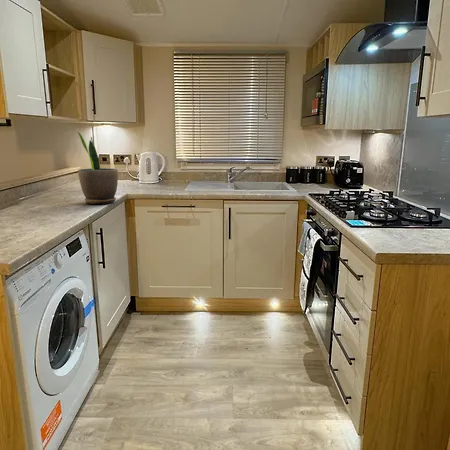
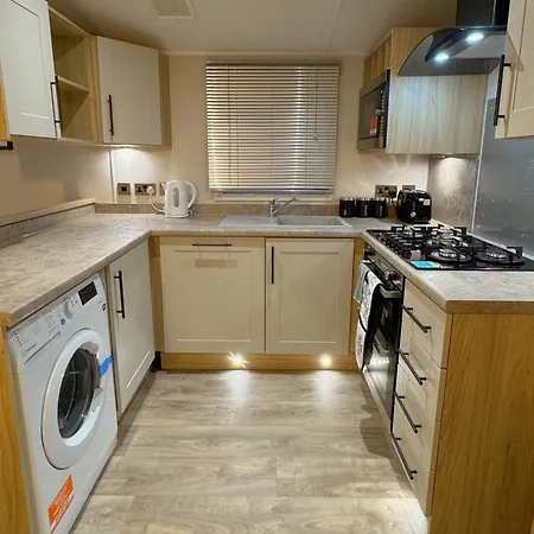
- potted plant [76,131,119,205]
